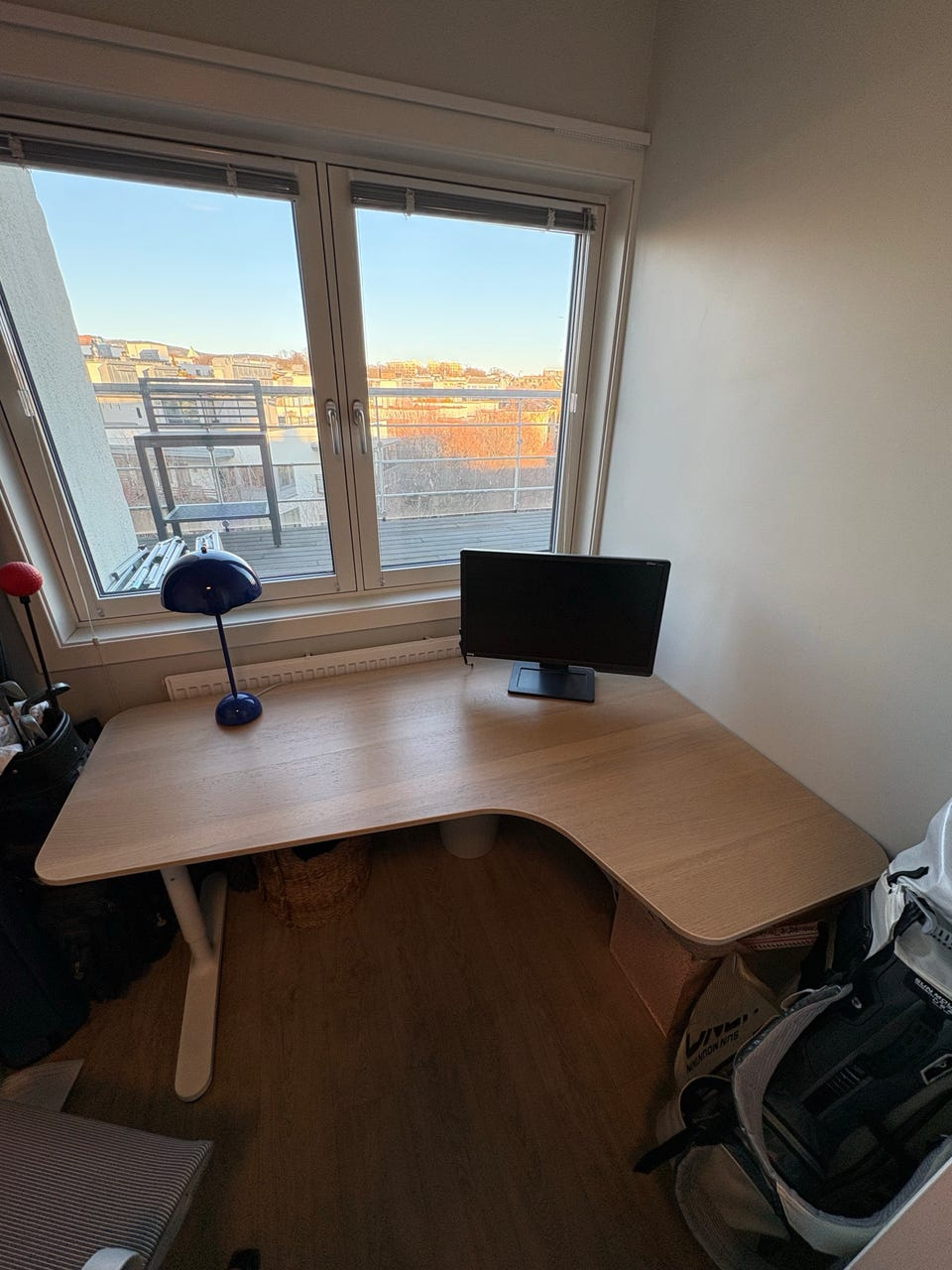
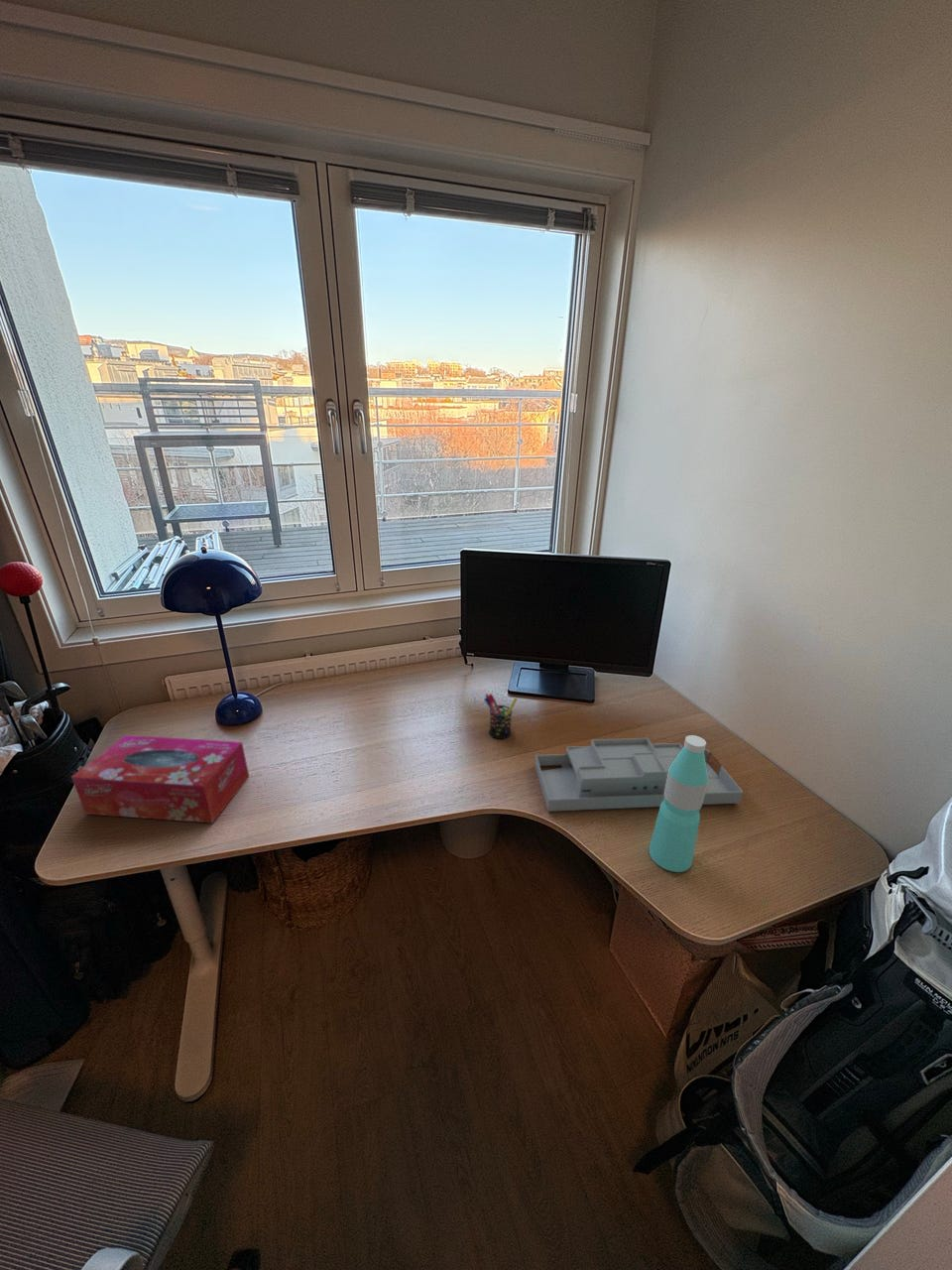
+ tissue box [70,734,250,825]
+ pen holder [483,693,519,740]
+ water bottle [648,734,708,873]
+ desk organizer [534,737,744,813]
